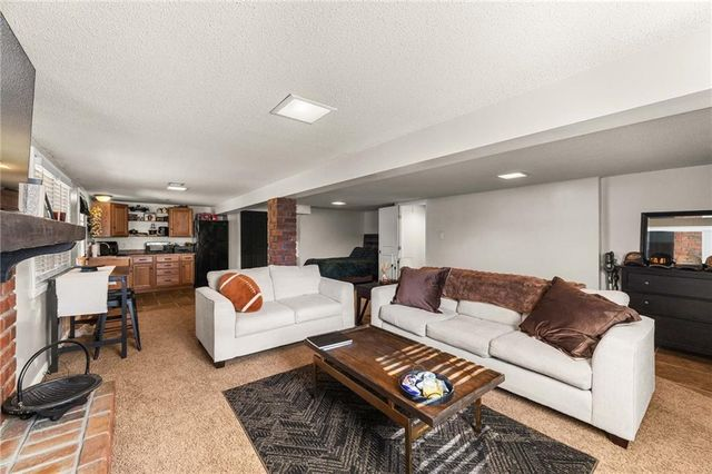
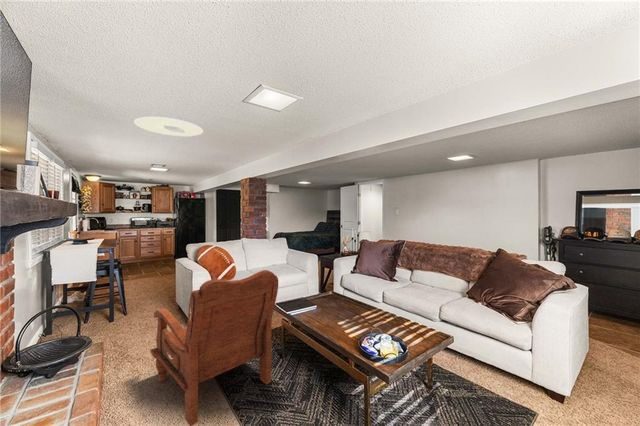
+ armchair [150,269,279,426]
+ ceiling light [133,116,204,137]
